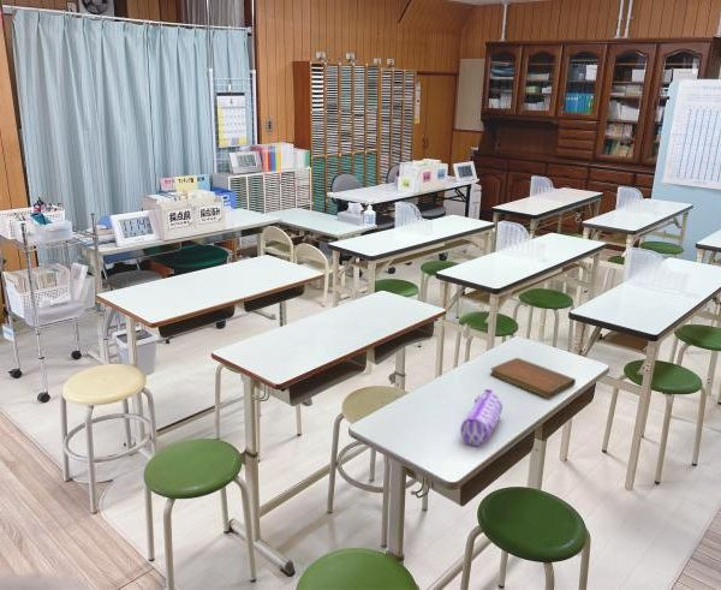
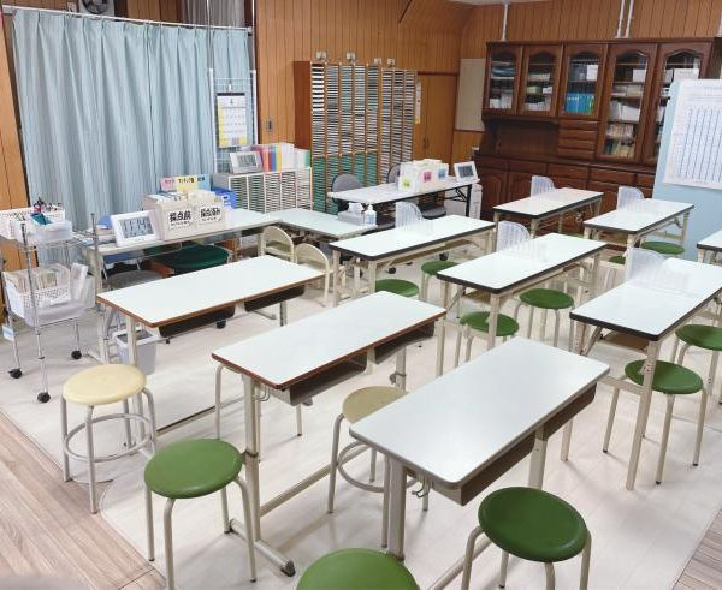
- notebook [489,357,577,400]
- pencil case [459,388,503,447]
